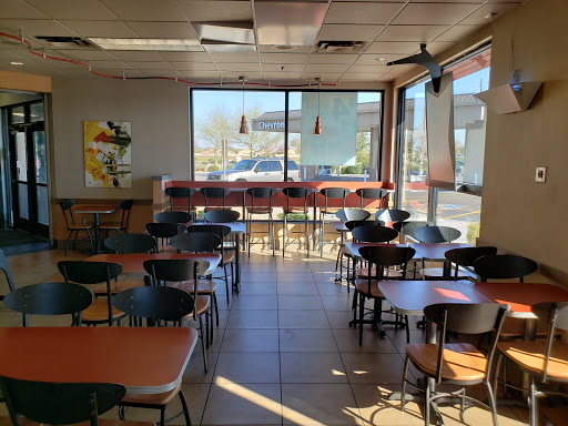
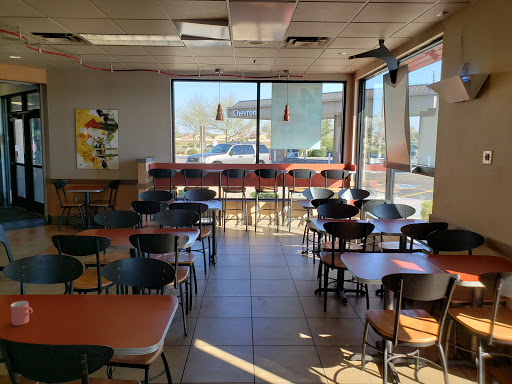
+ cup [10,300,34,326]
